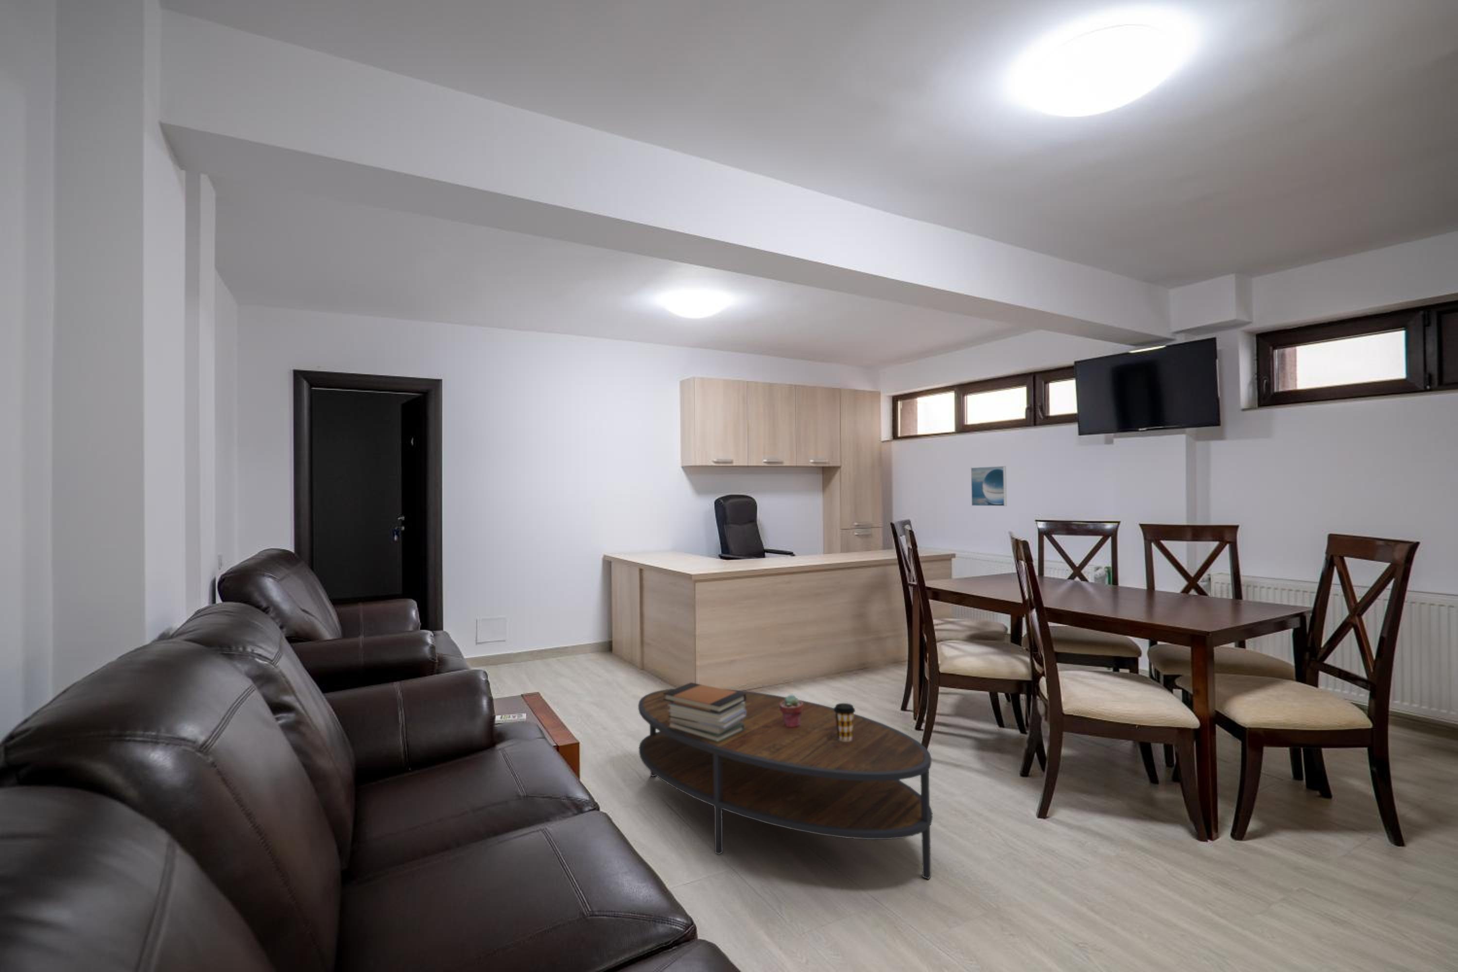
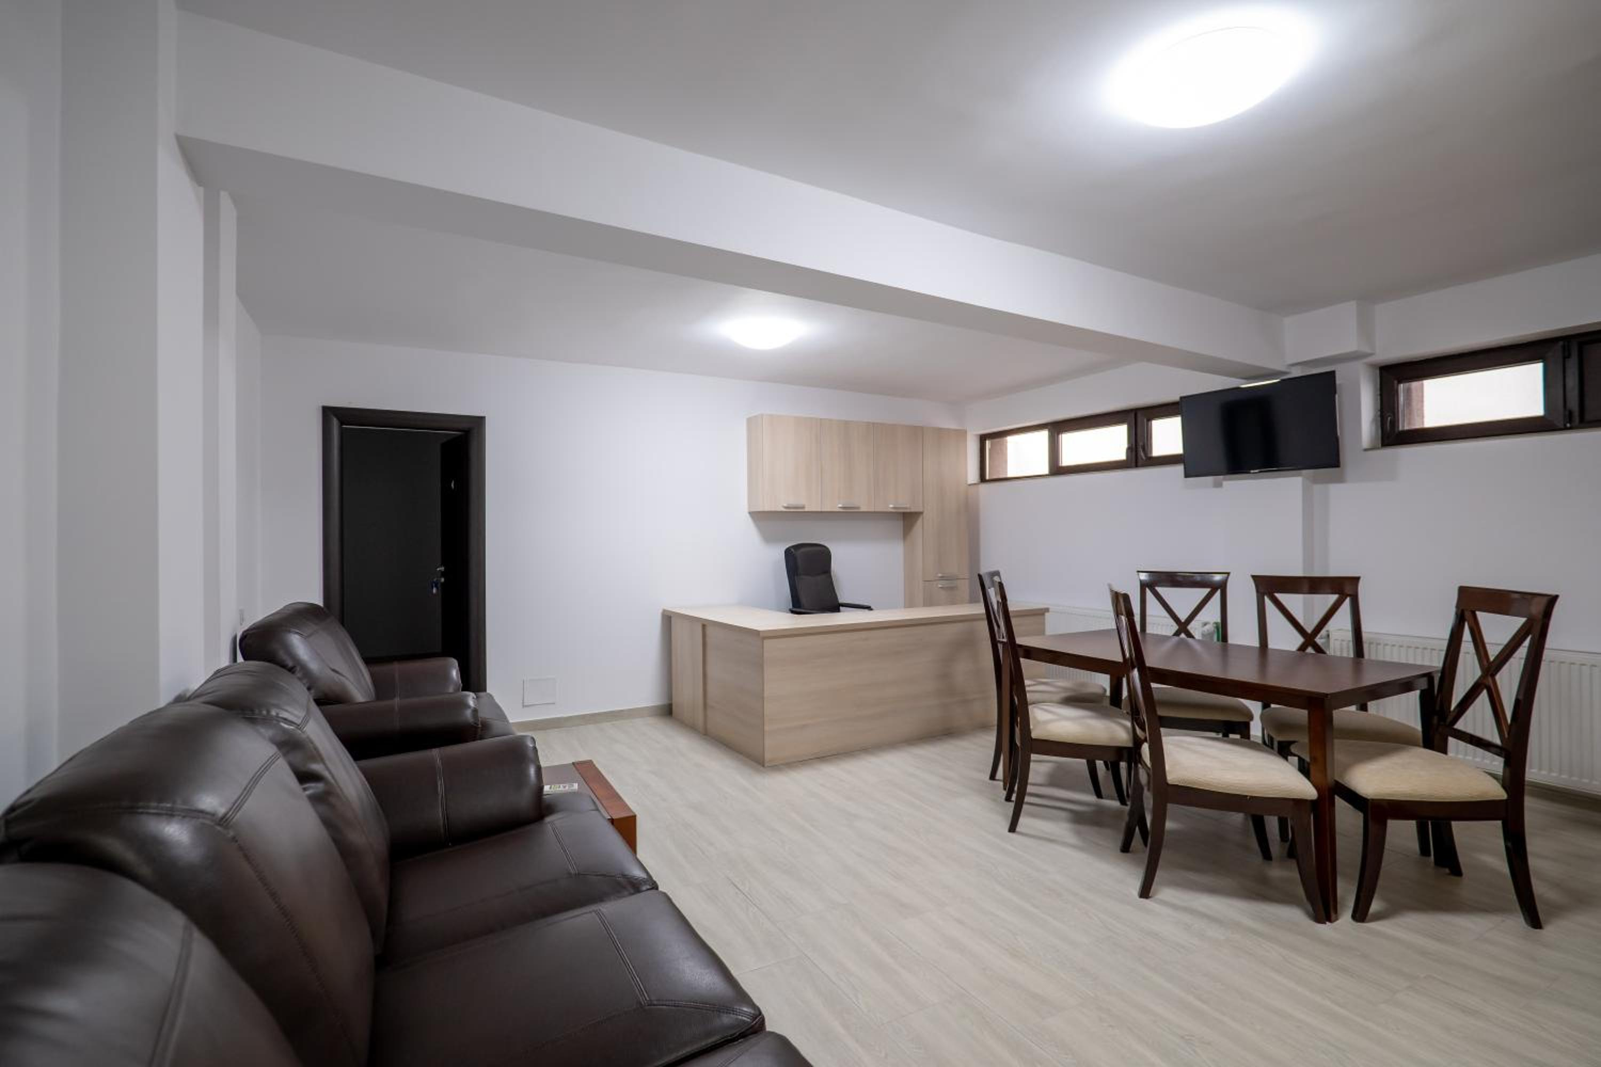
- potted succulent [780,694,803,728]
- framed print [971,465,1007,507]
- book stack [663,682,746,743]
- coffee cup [833,703,856,742]
- coffee table [638,688,933,880]
